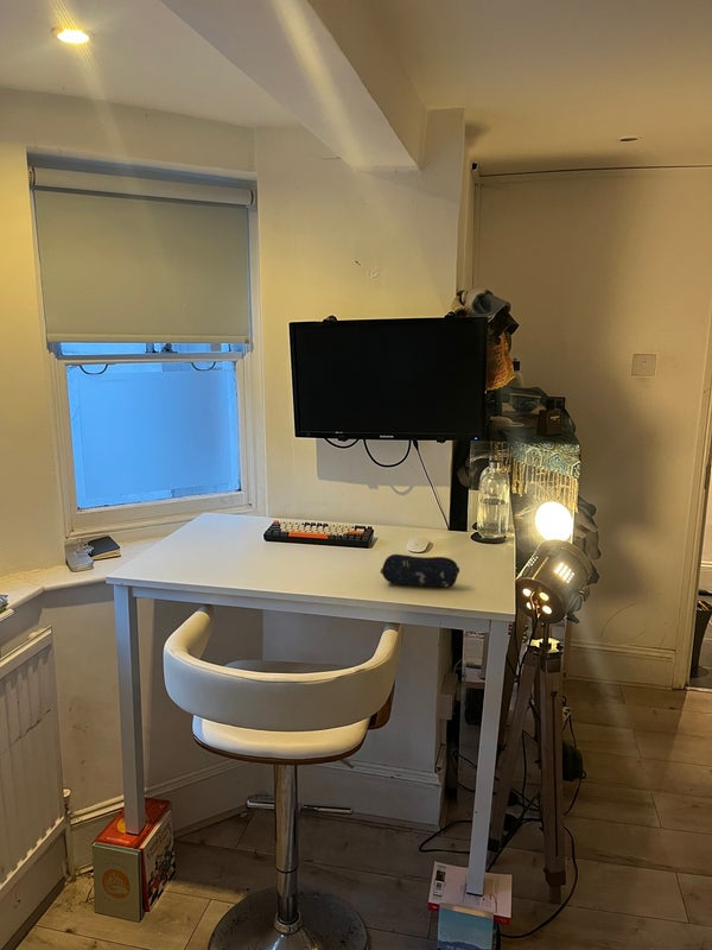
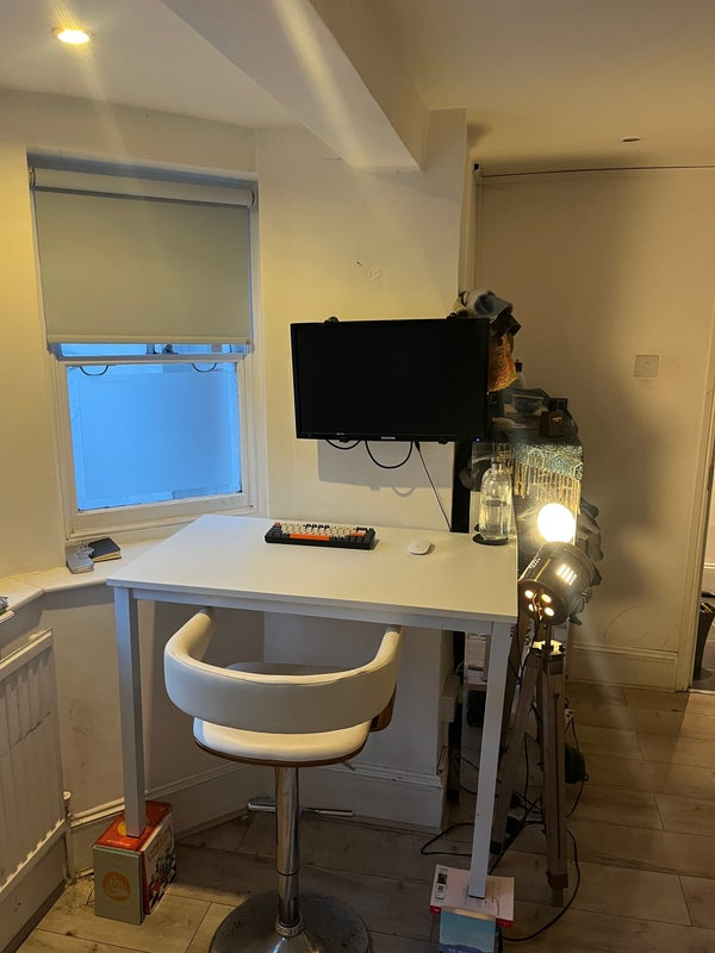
- pencil case [379,553,460,589]
